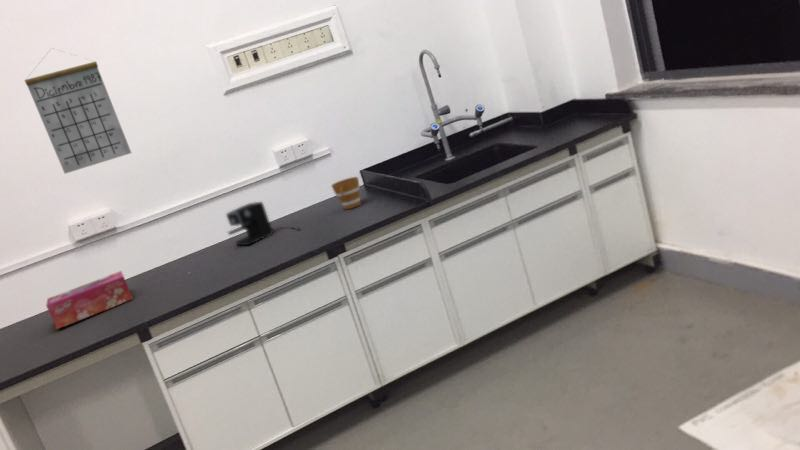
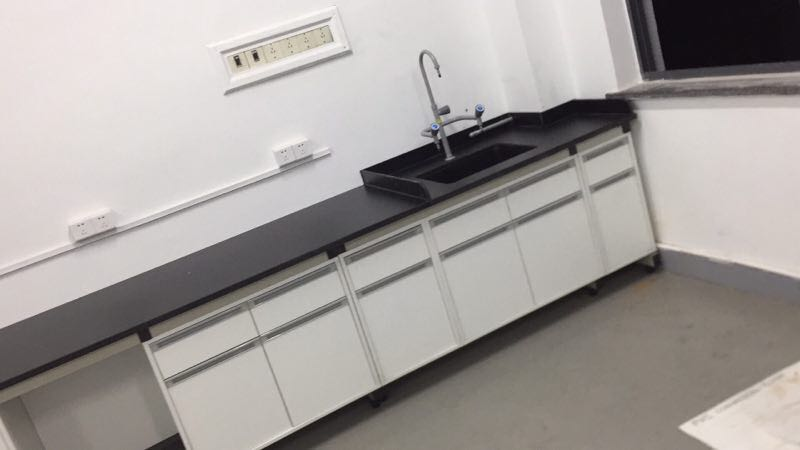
- coffee maker [225,201,302,247]
- tissue box [45,270,134,330]
- cup [330,176,362,210]
- calendar [24,47,132,175]
